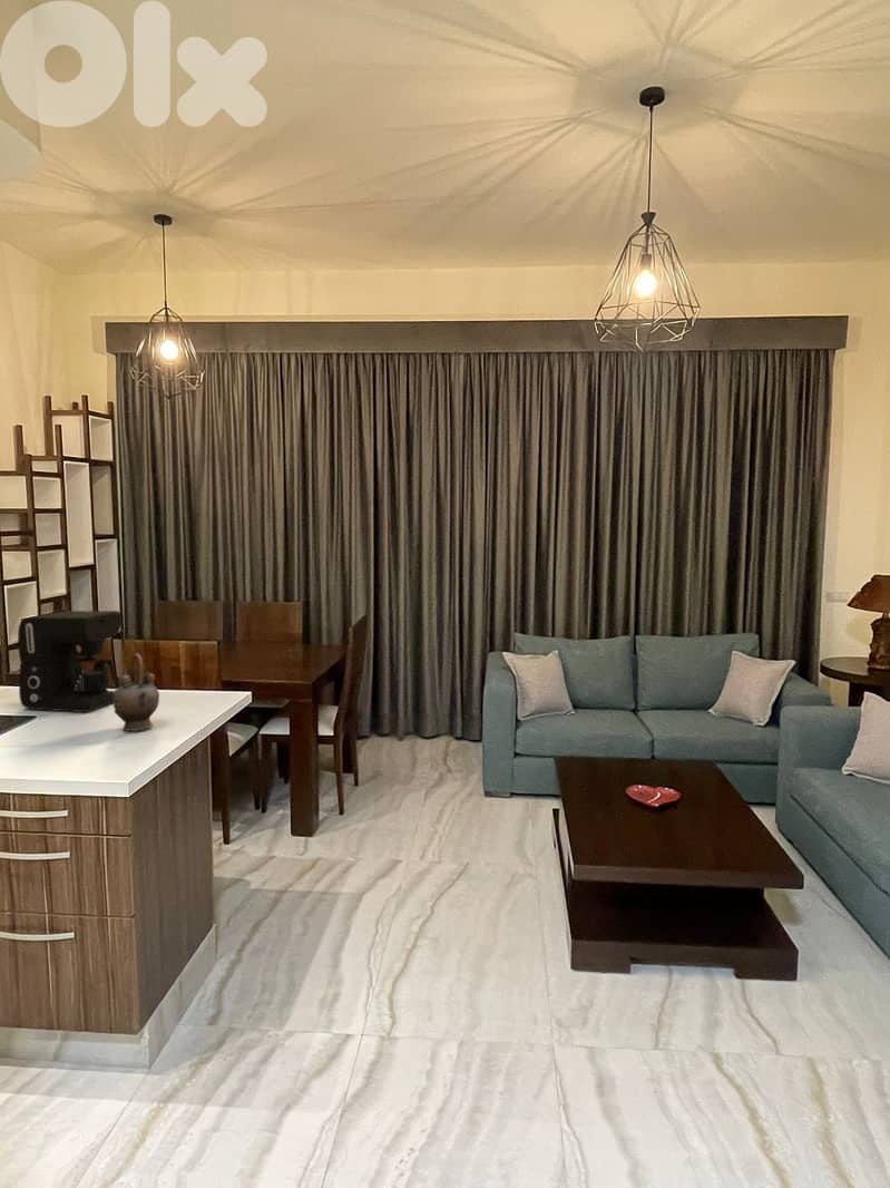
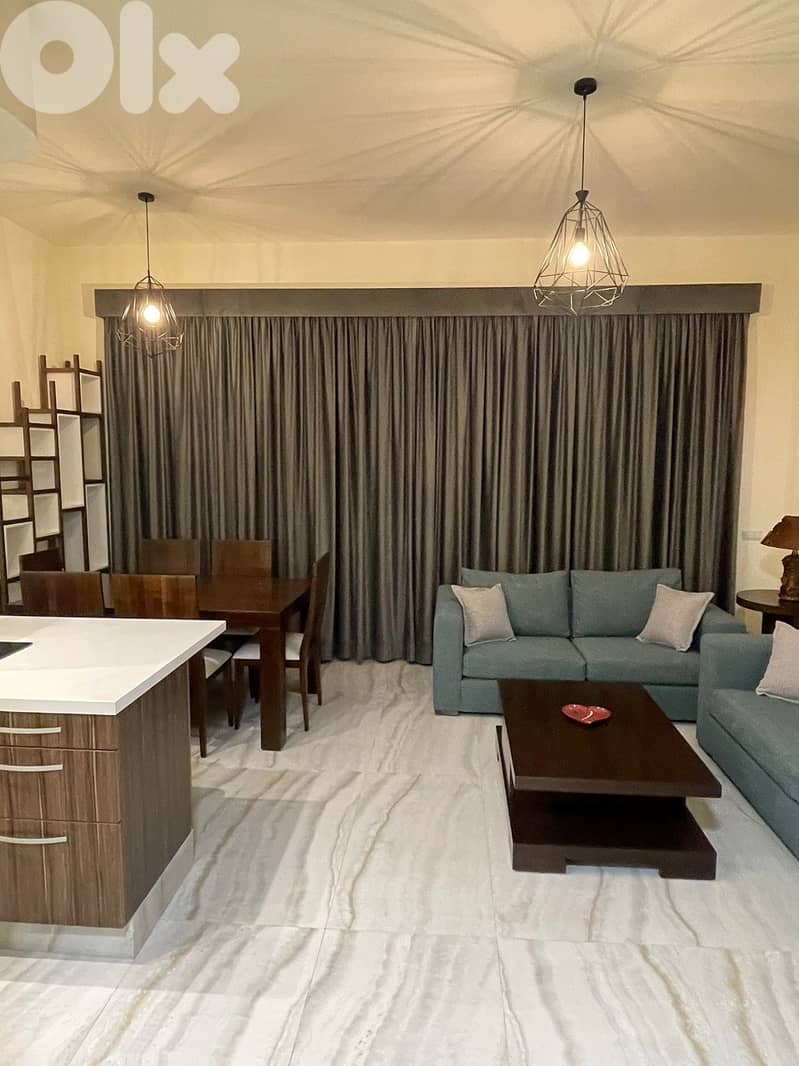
- coffee maker [17,610,123,713]
- teapot [113,652,160,732]
